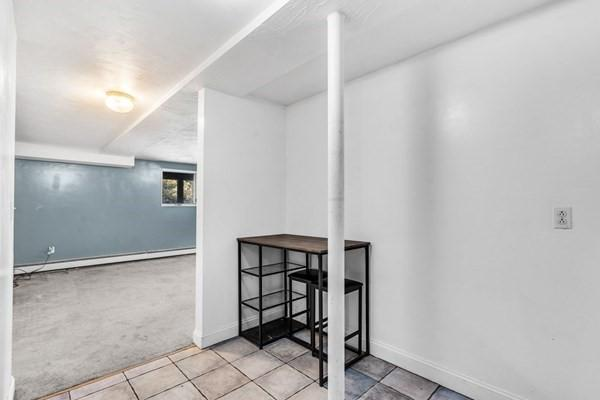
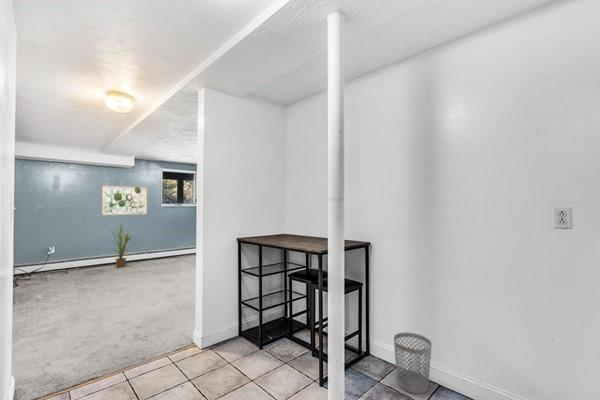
+ house plant [108,222,135,268]
+ wall art [101,185,148,216]
+ wastebasket [393,332,433,395]
